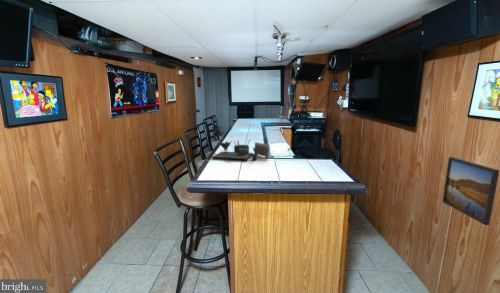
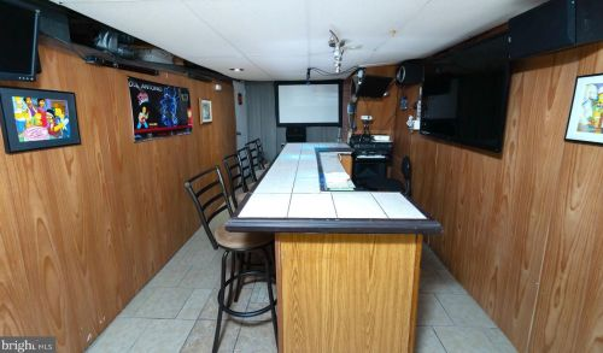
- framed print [441,156,500,226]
- desk organizer [212,137,270,161]
